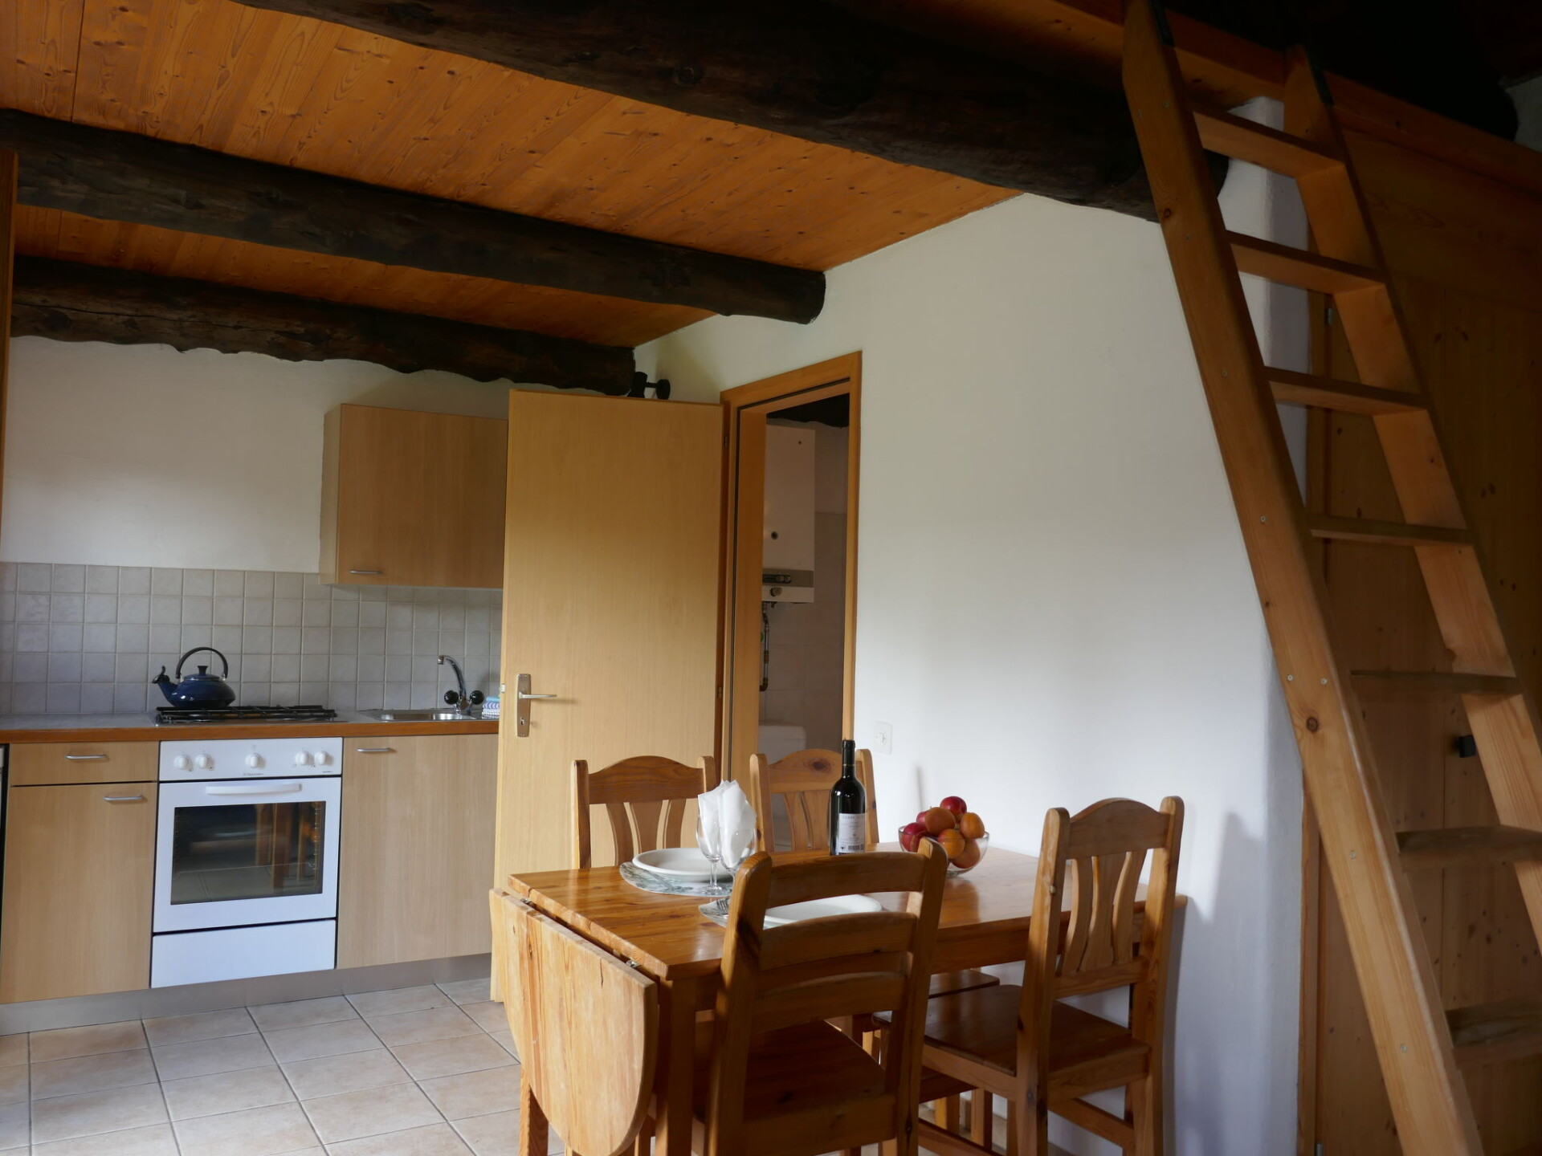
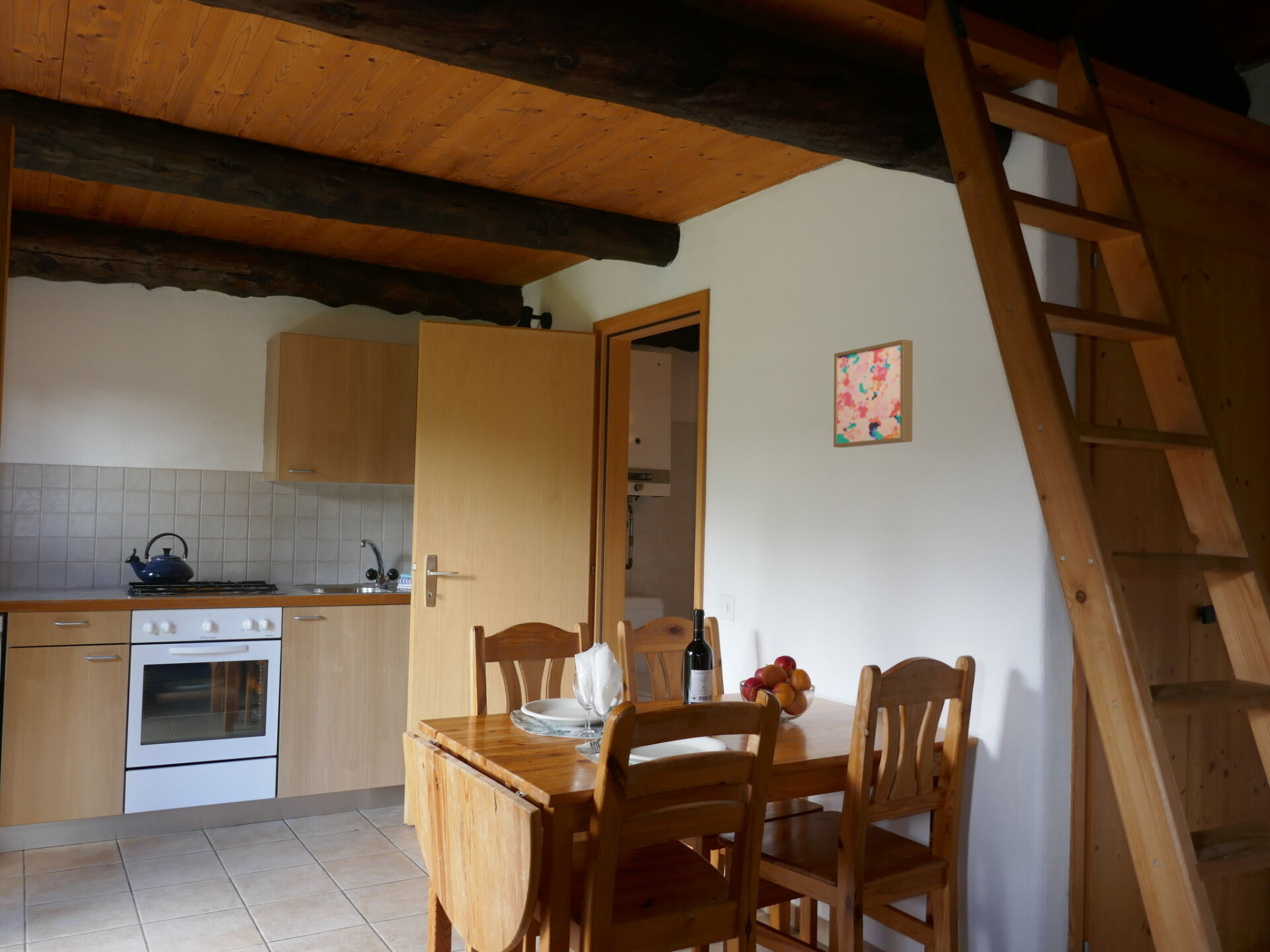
+ wall art [833,338,913,448]
